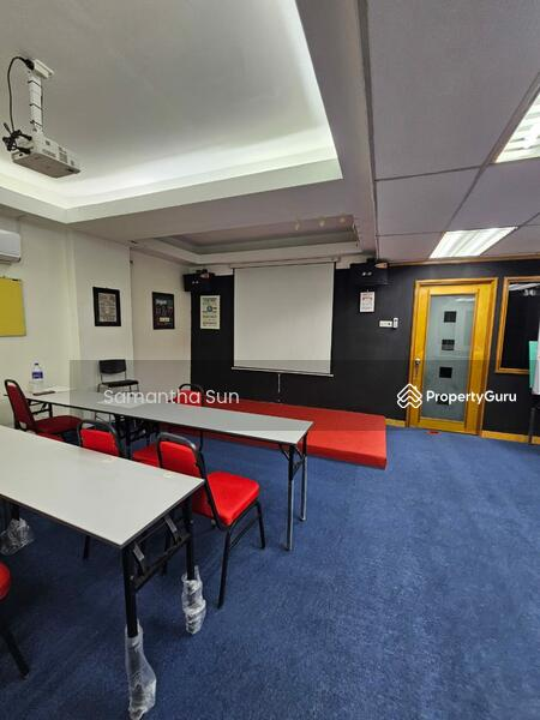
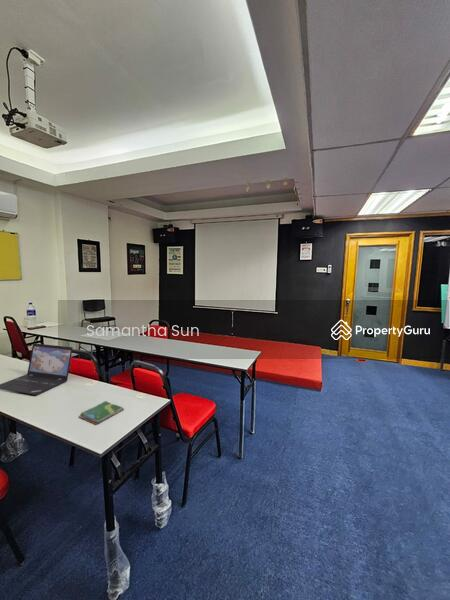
+ laptop [0,342,74,396]
+ notebook [79,400,125,426]
